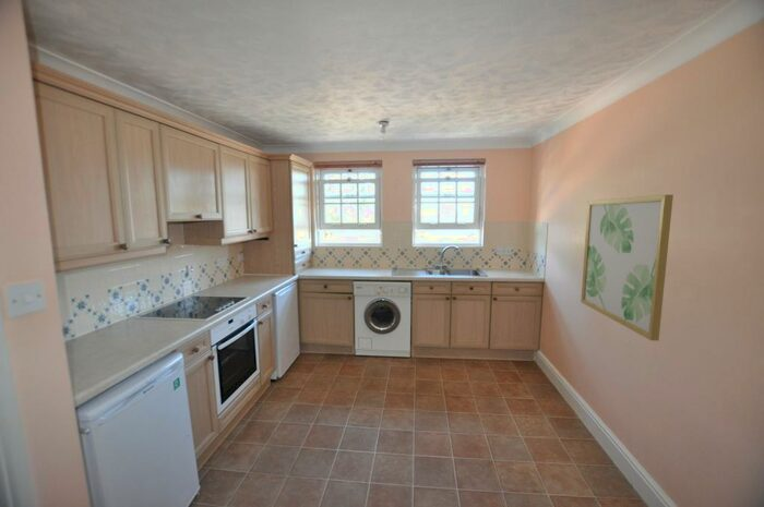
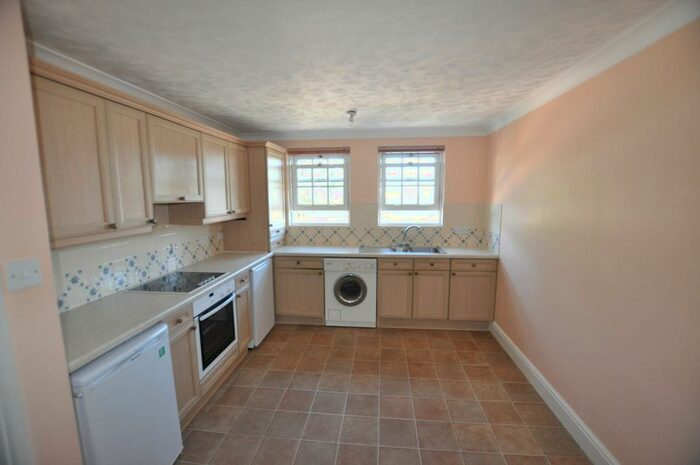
- wall art [580,194,675,342]
